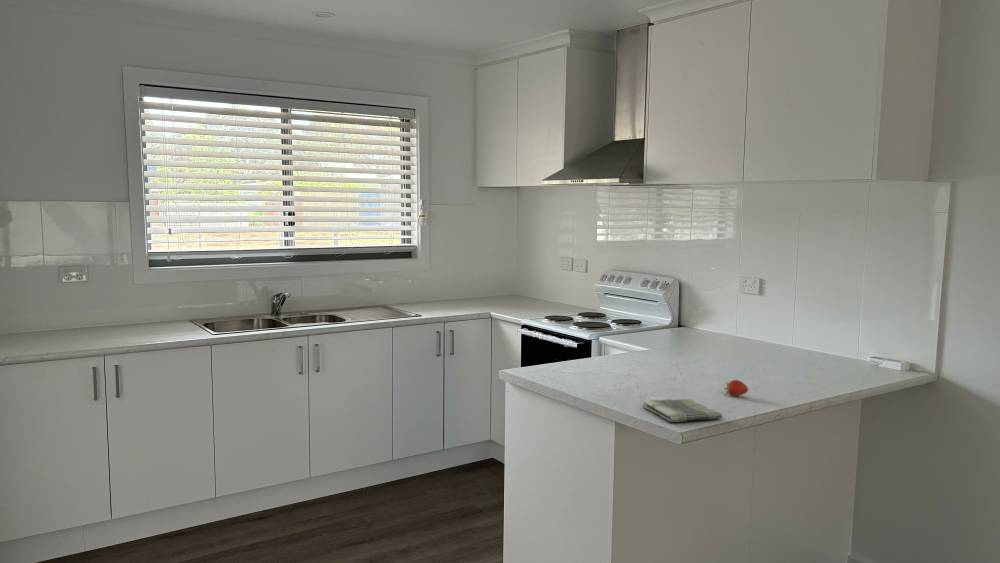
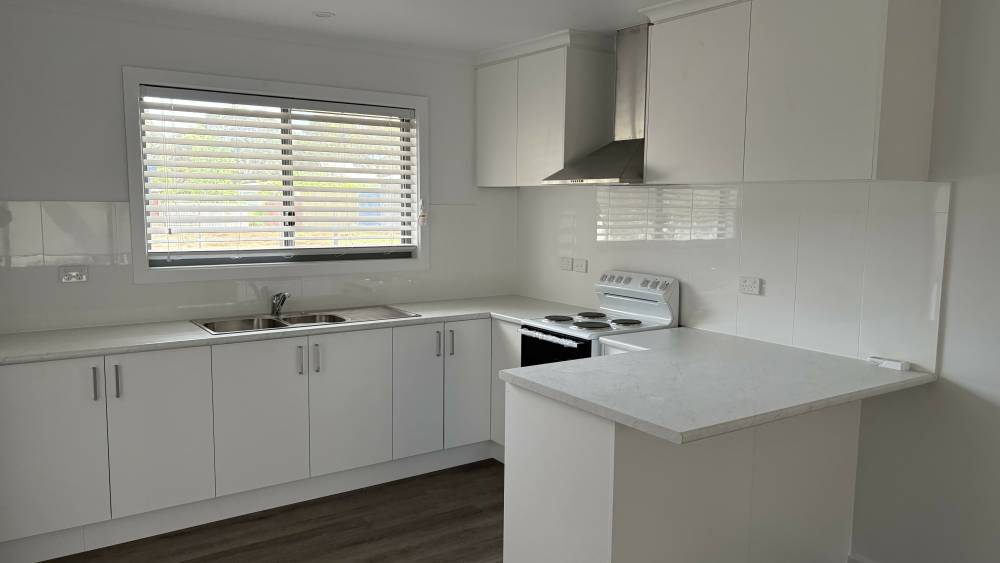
- fruit [723,379,749,397]
- dish towel [641,398,723,423]
